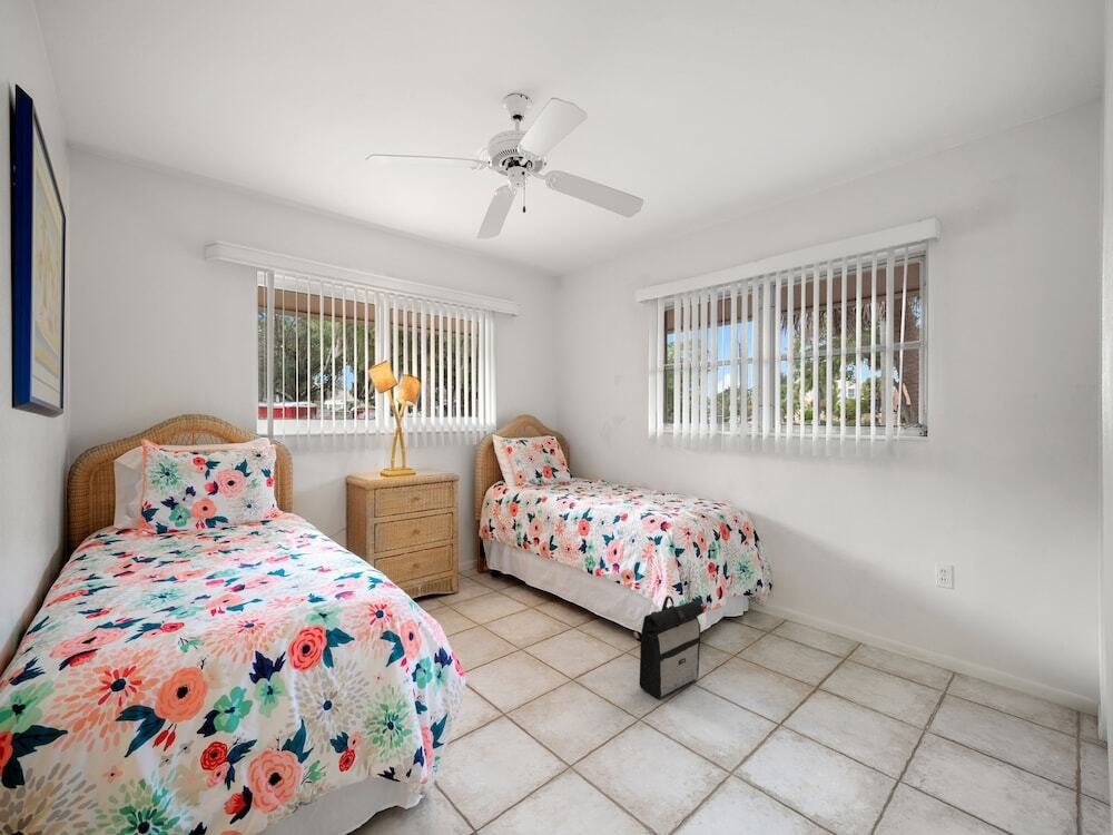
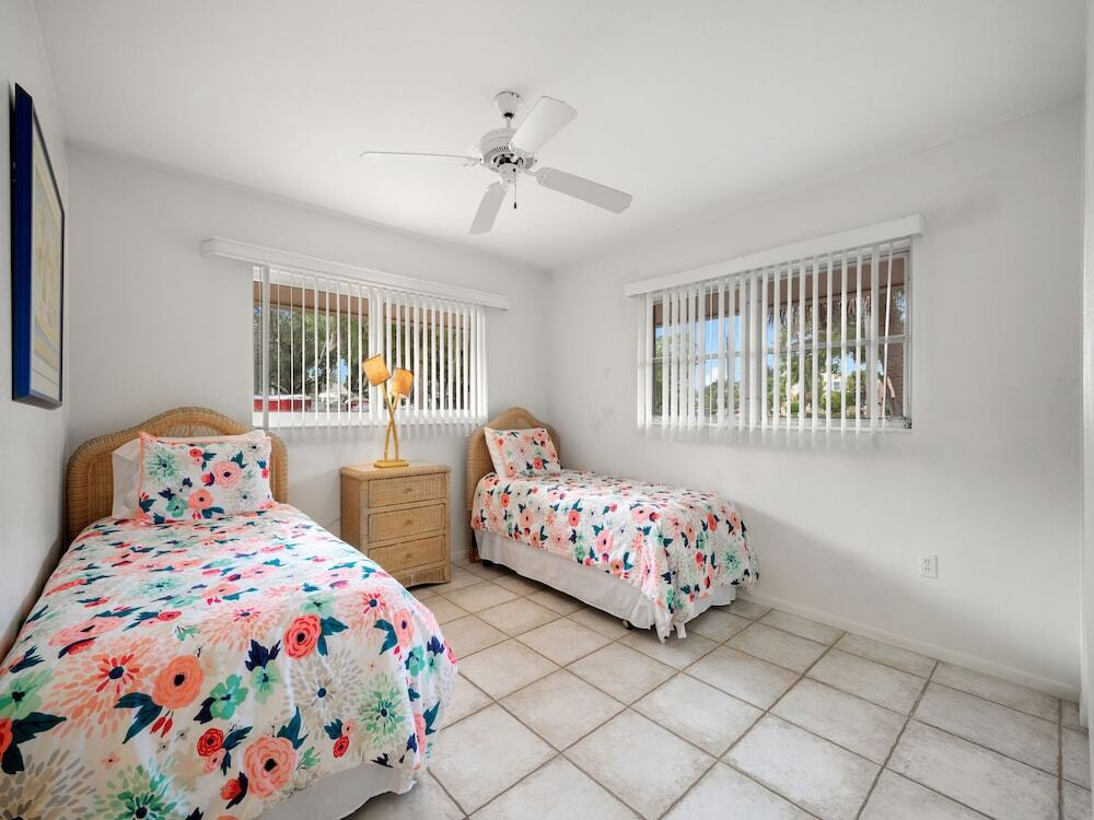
- backpack [638,595,705,699]
